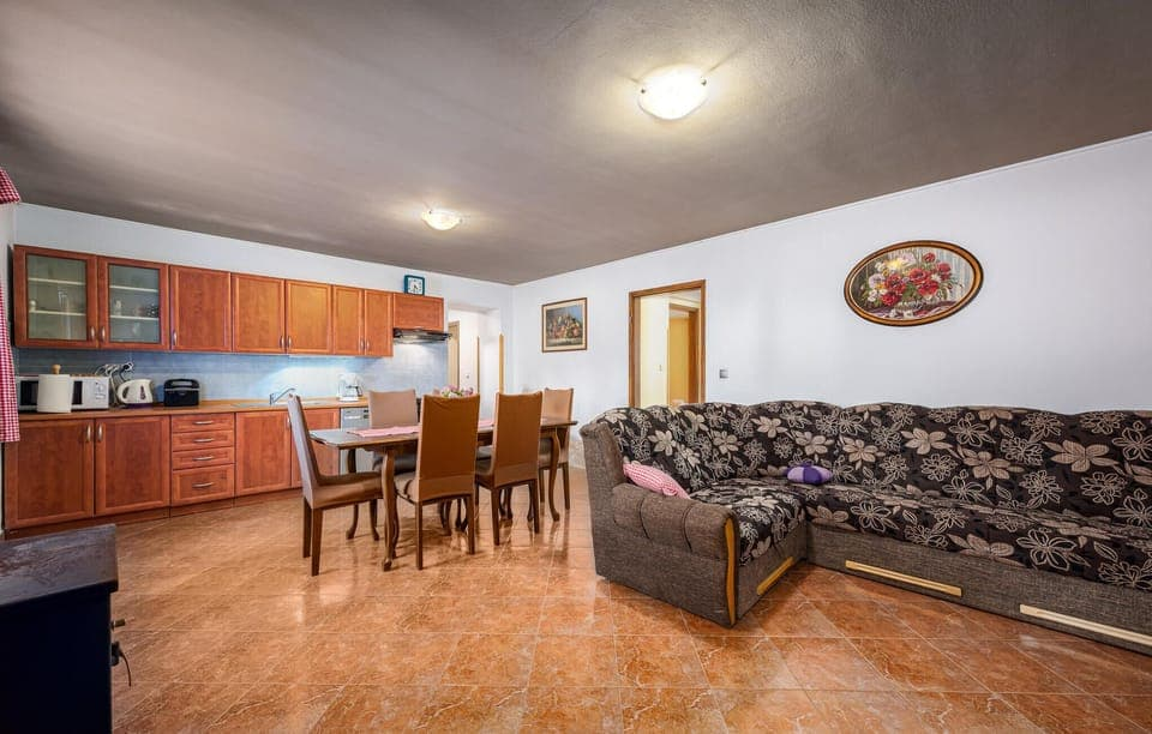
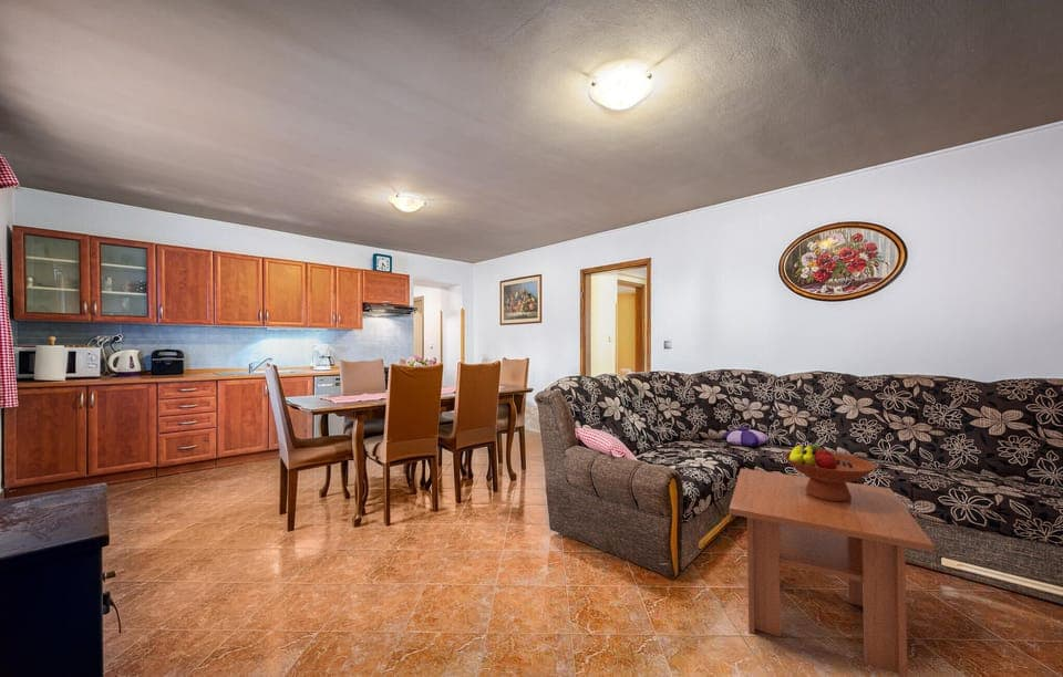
+ fruit bowl [783,445,877,502]
+ coffee table [727,468,935,677]
